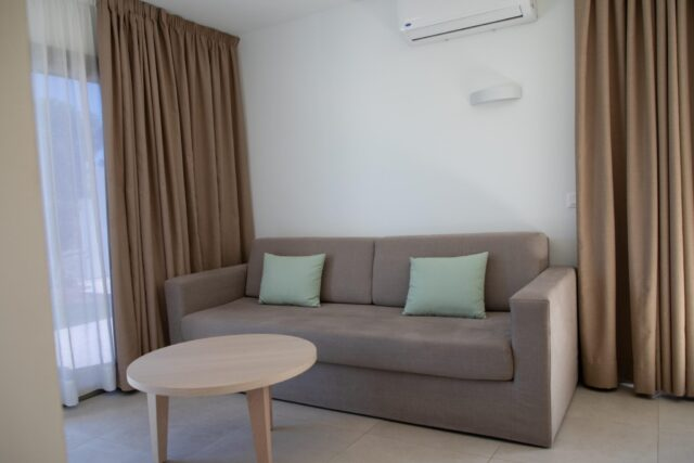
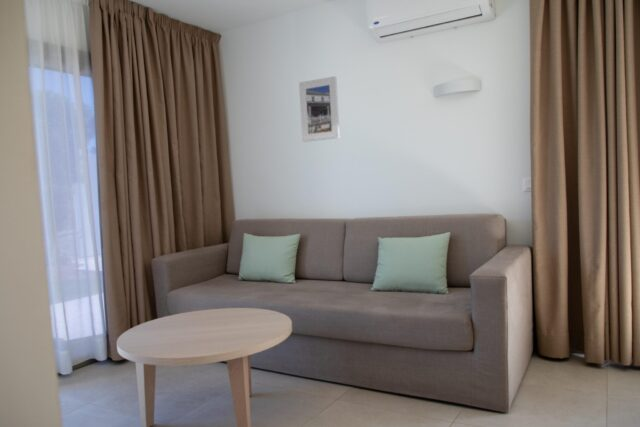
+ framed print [298,75,341,143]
